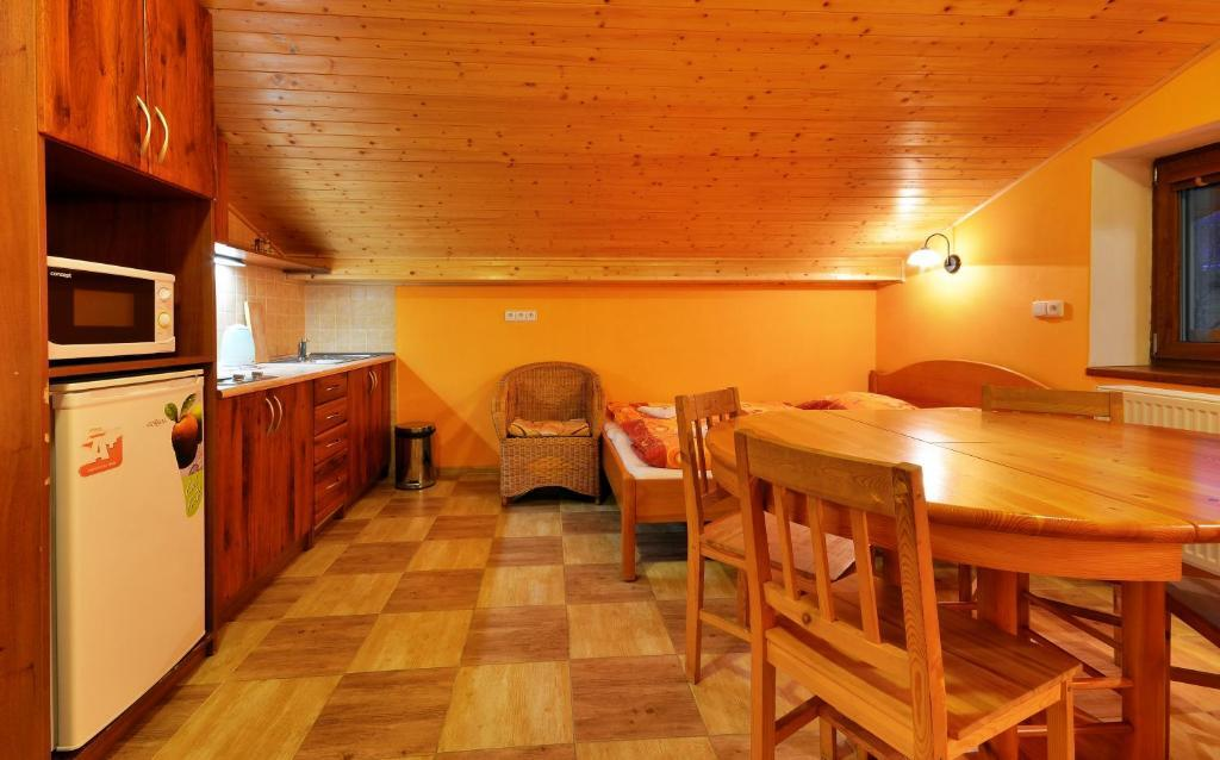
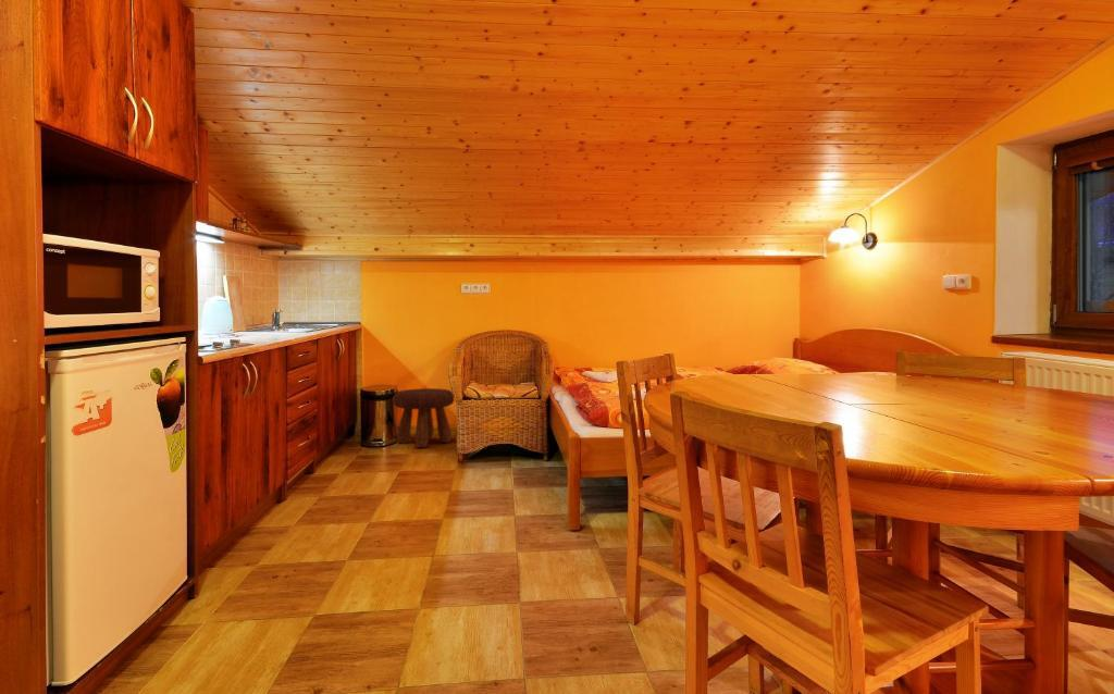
+ footstool [392,387,455,448]
